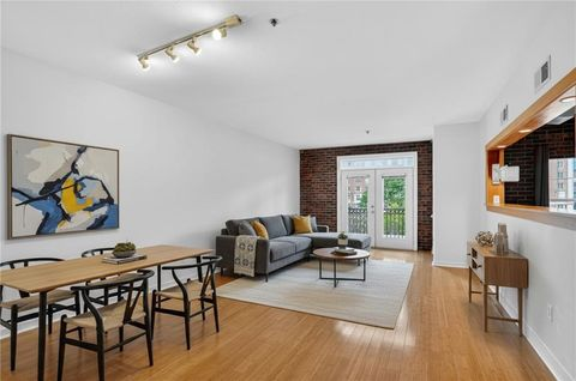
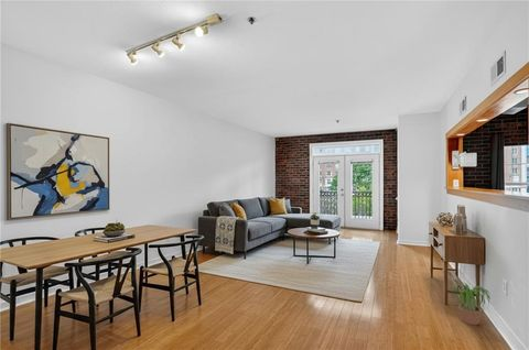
+ potted plant [450,281,497,326]
